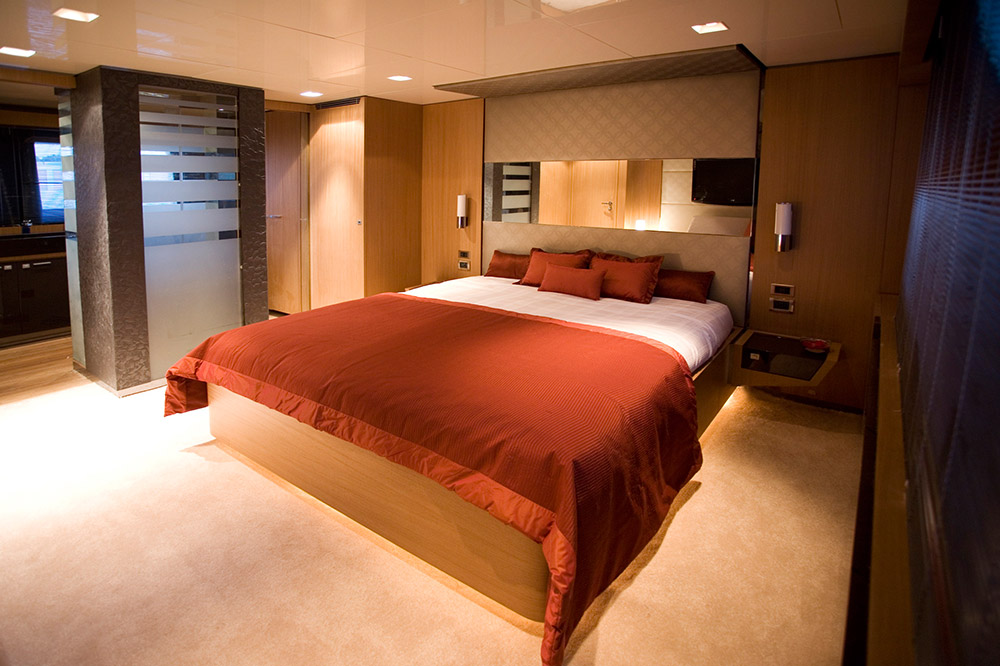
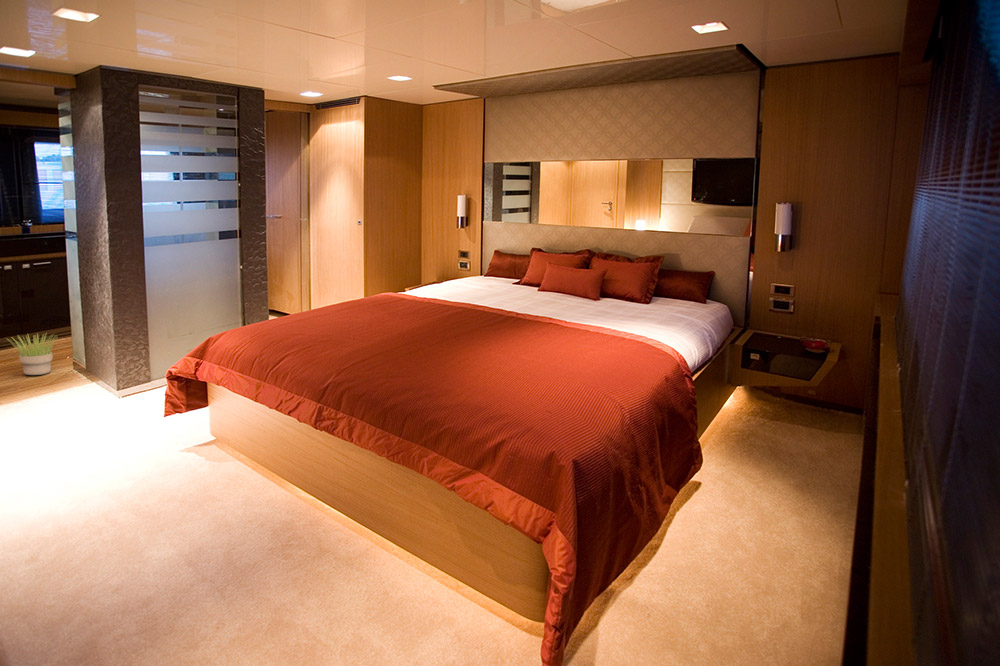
+ potted plant [4,332,57,376]
